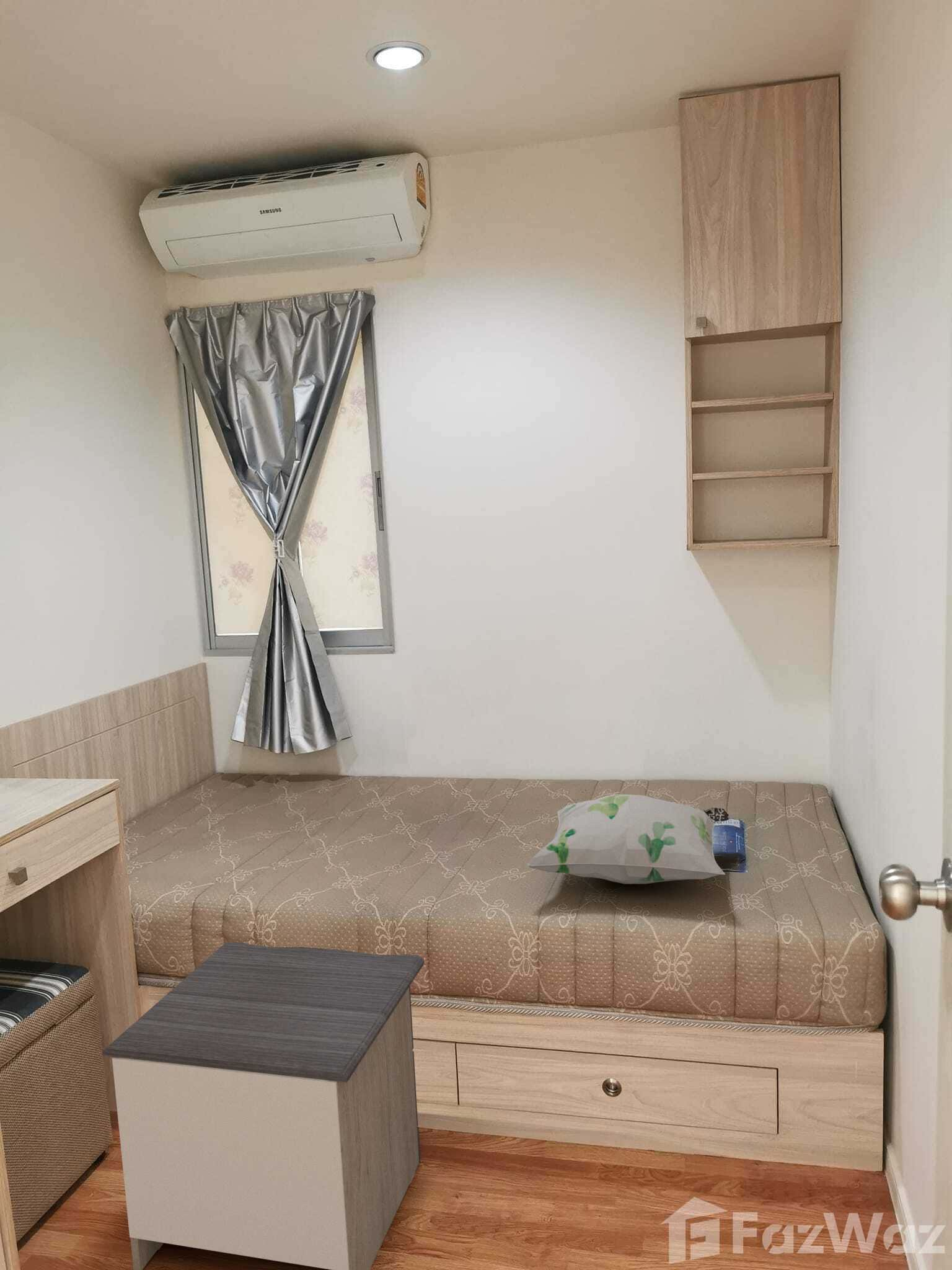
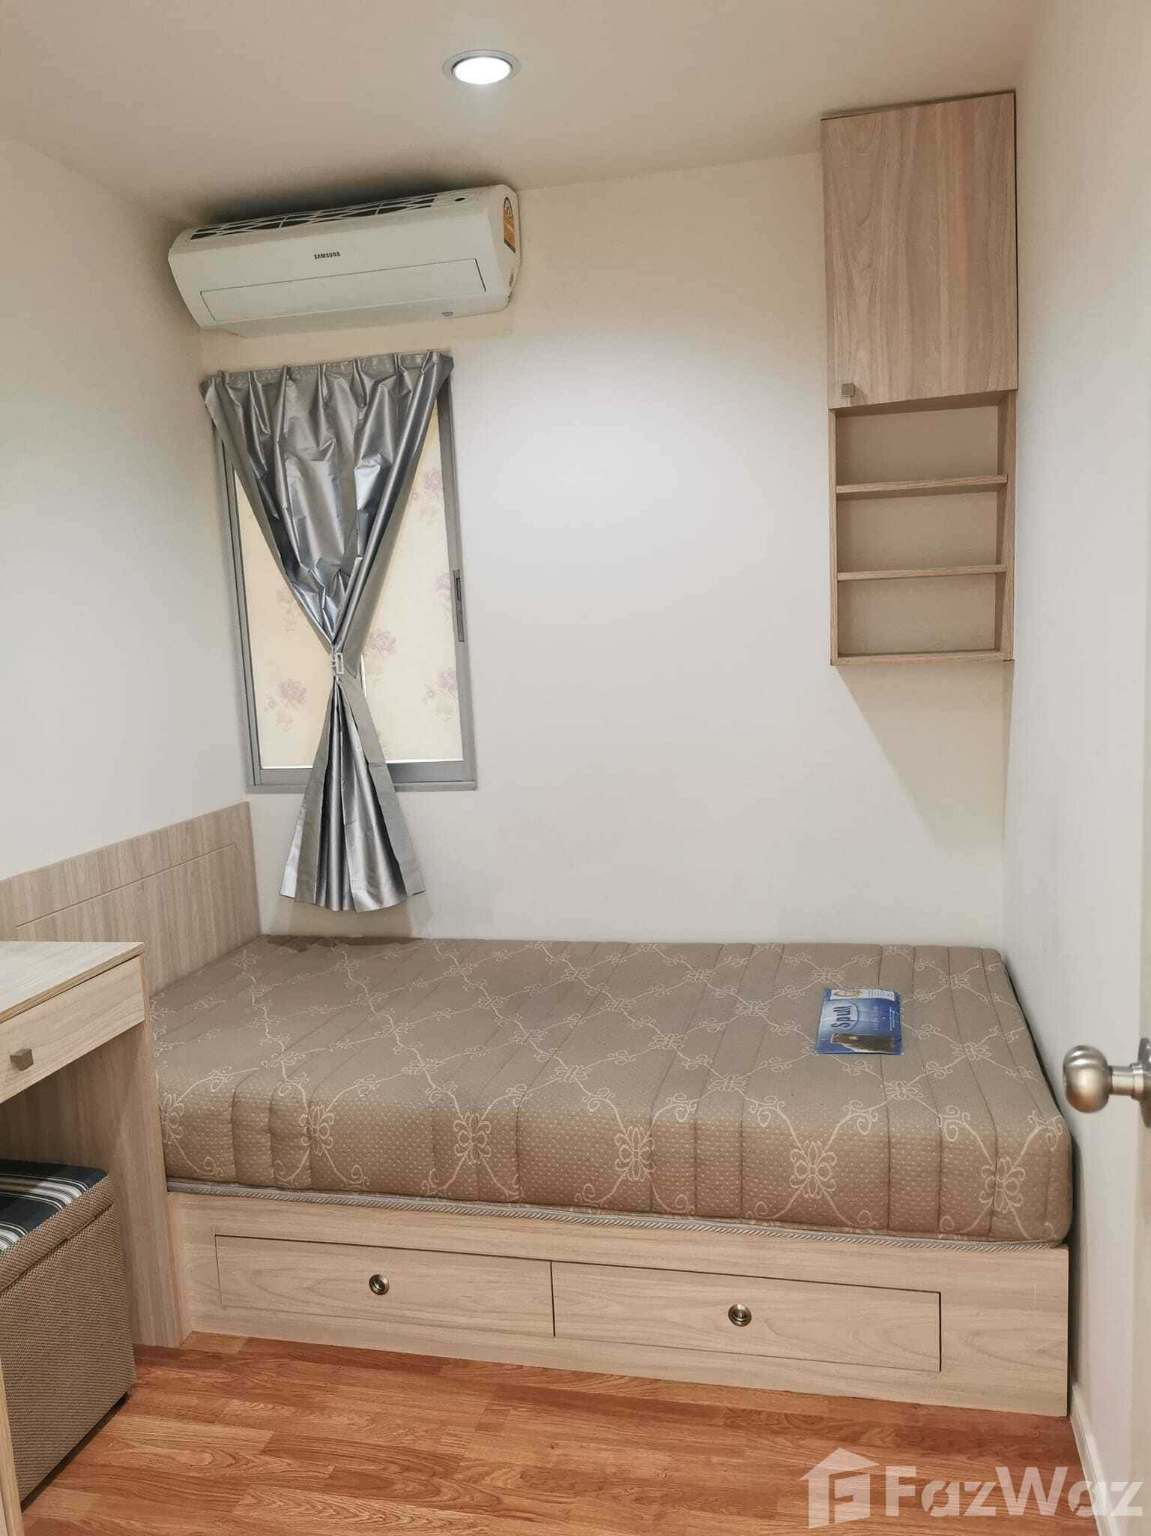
- decorative pillow [527,794,729,885]
- nightstand [102,941,425,1270]
